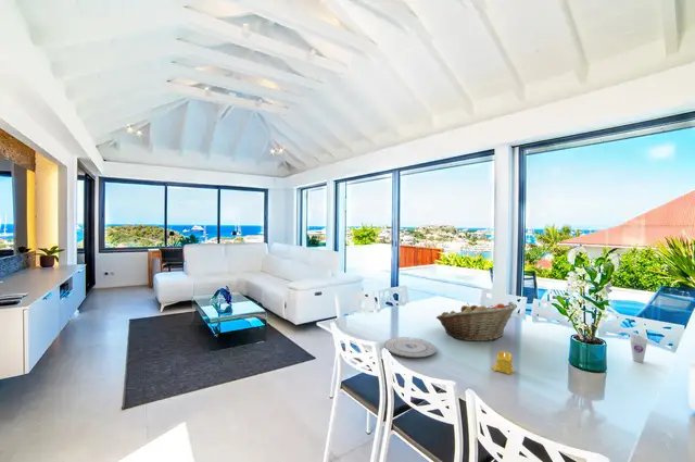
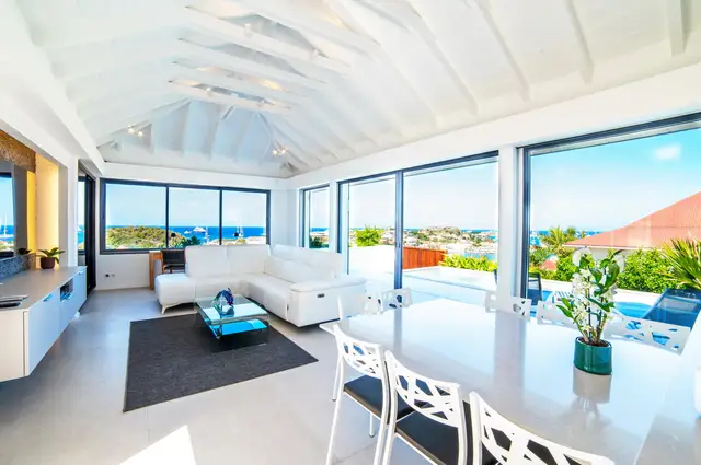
- plate [383,336,438,359]
- candle [491,350,516,375]
- cup [629,334,648,363]
- fruit basket [435,302,518,342]
